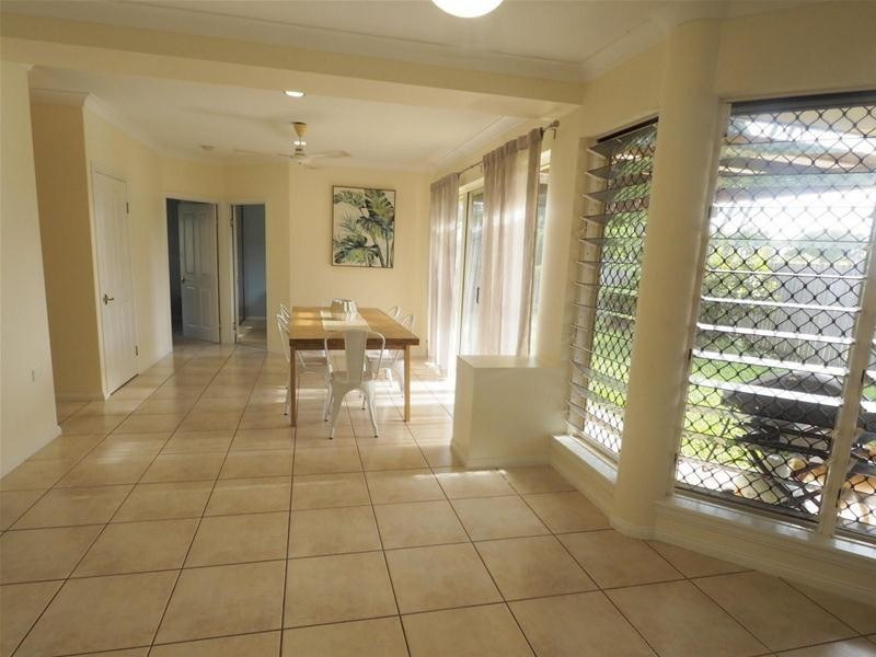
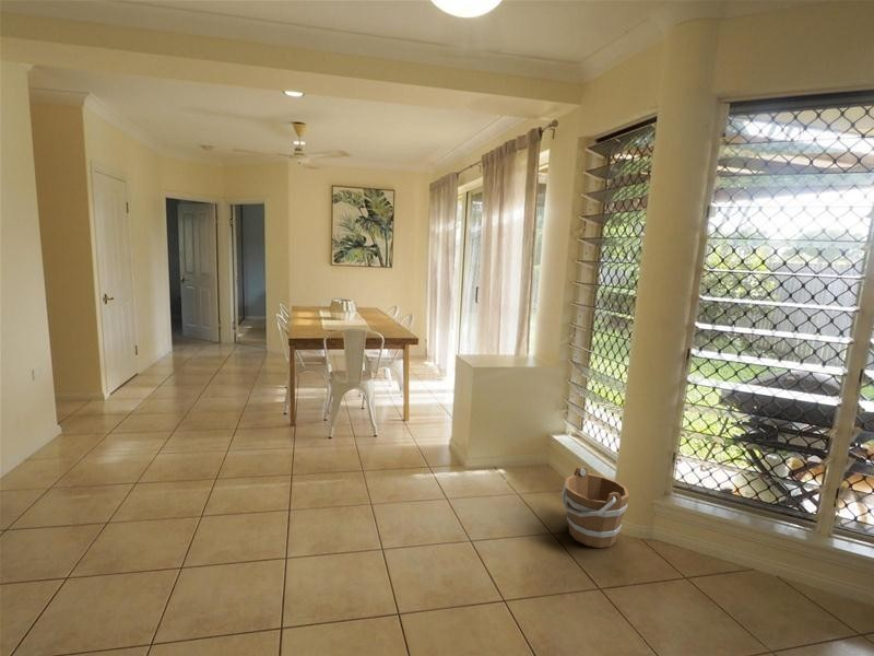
+ bucket [560,466,630,549]
